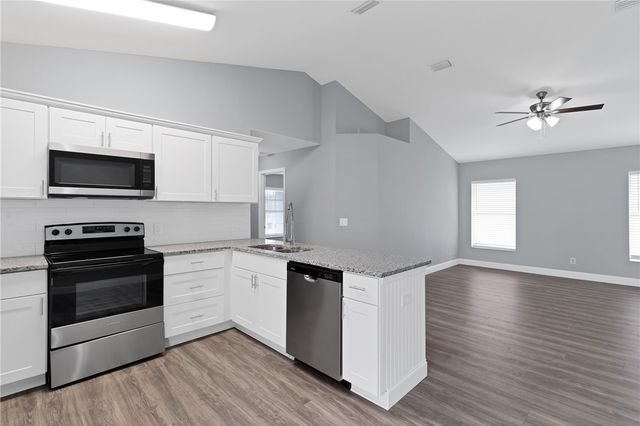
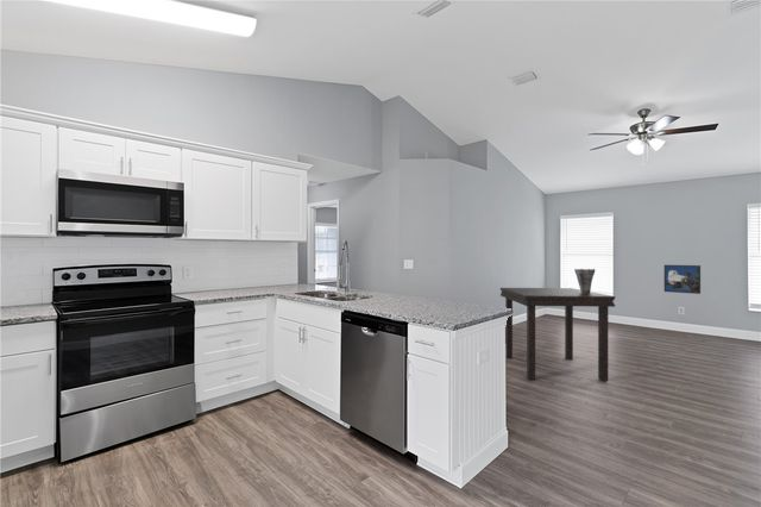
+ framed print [663,264,702,295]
+ vessel [573,268,596,294]
+ dining table [499,287,616,382]
